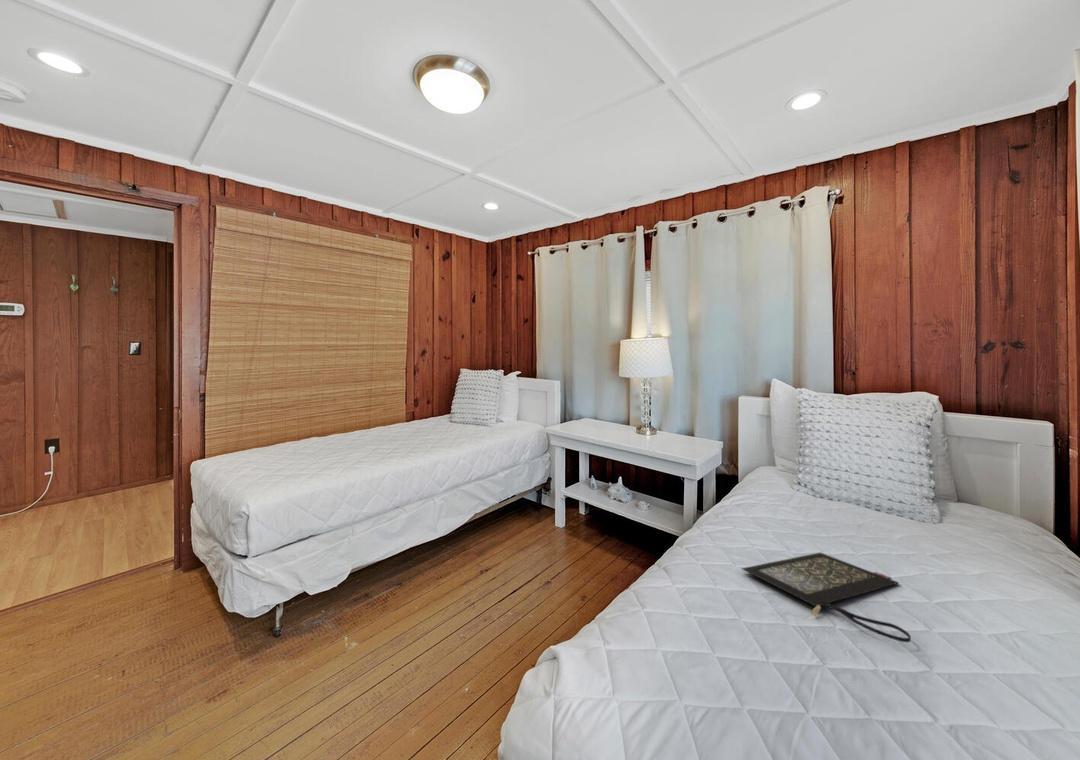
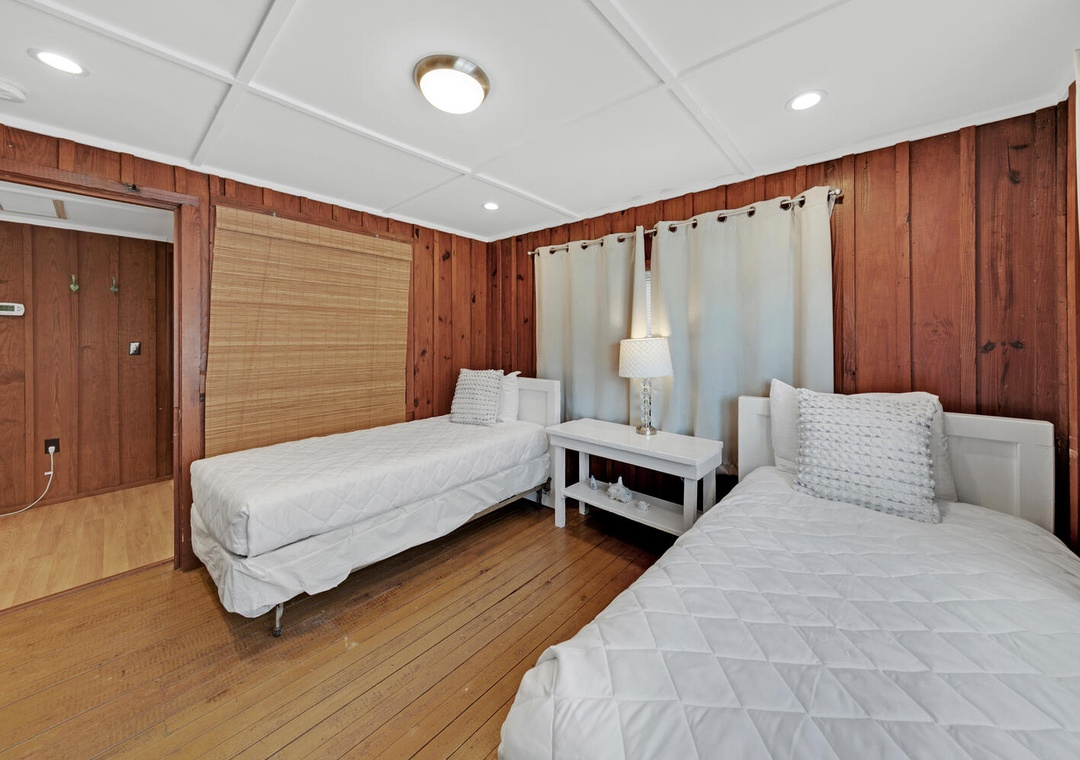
- clutch bag [740,552,912,643]
